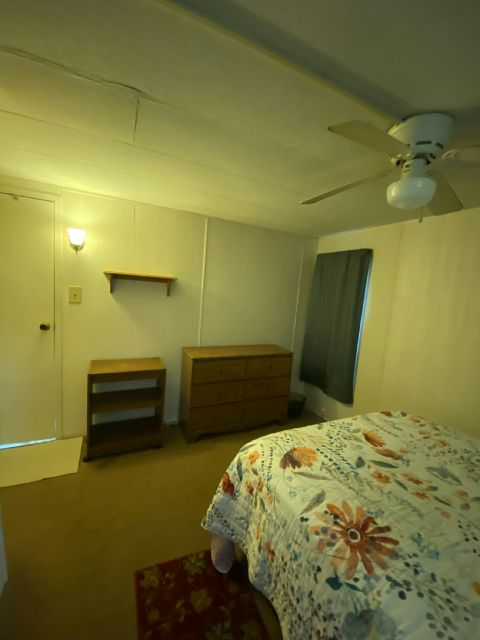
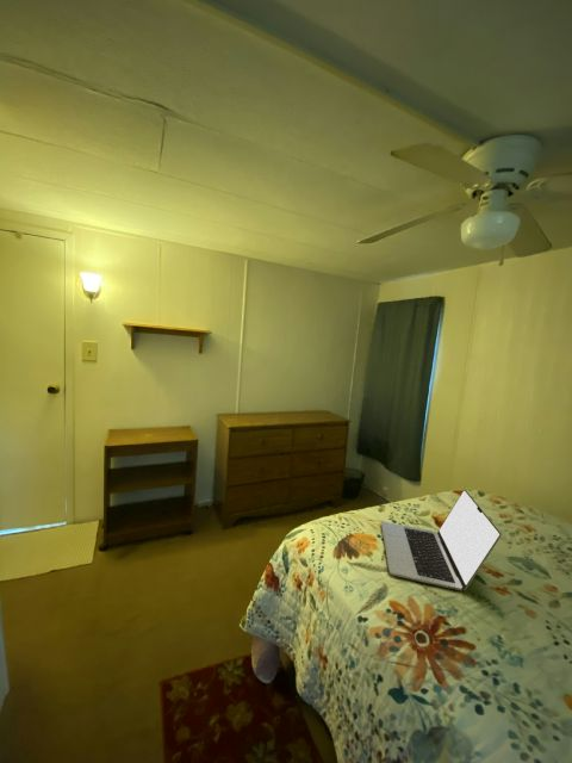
+ laptop [380,489,503,591]
